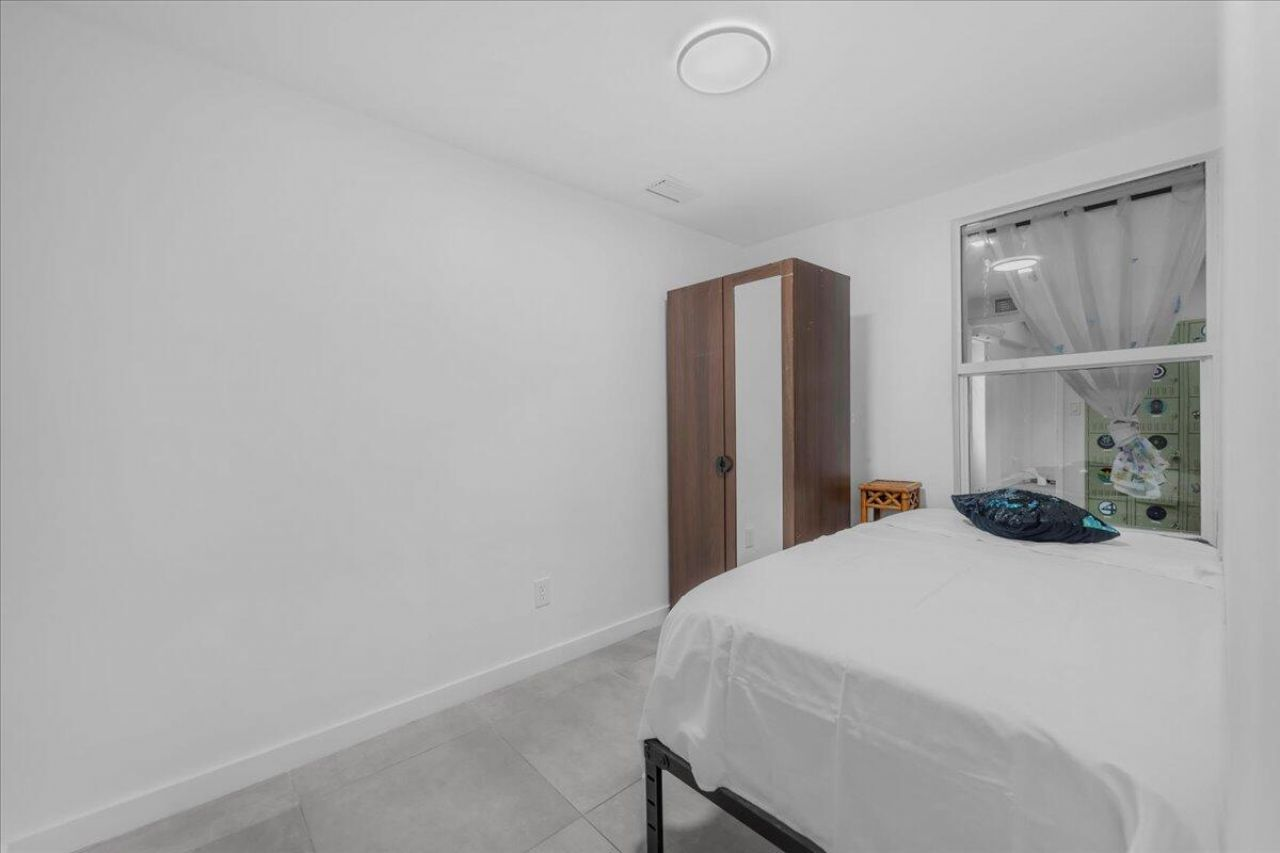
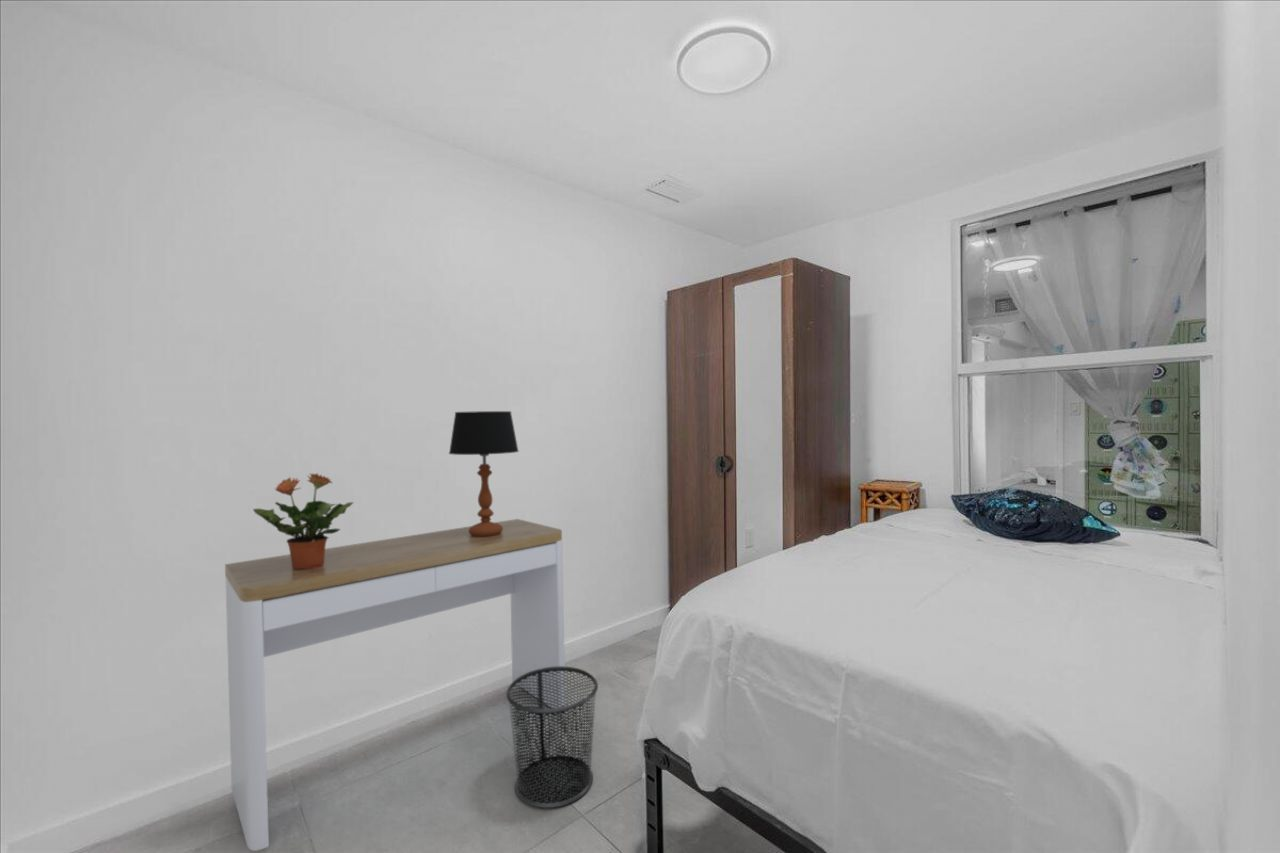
+ potted plant [252,473,355,569]
+ desk [224,518,566,852]
+ waste bin [505,666,599,809]
+ table lamp [448,410,520,537]
